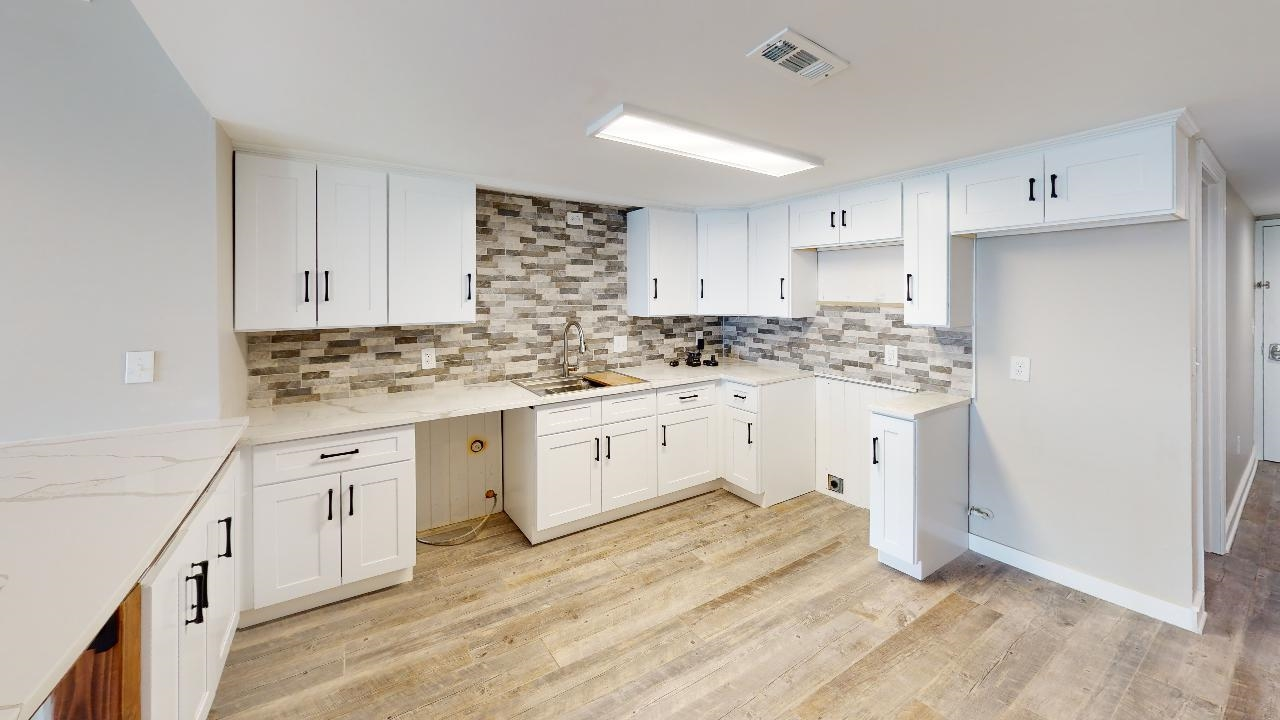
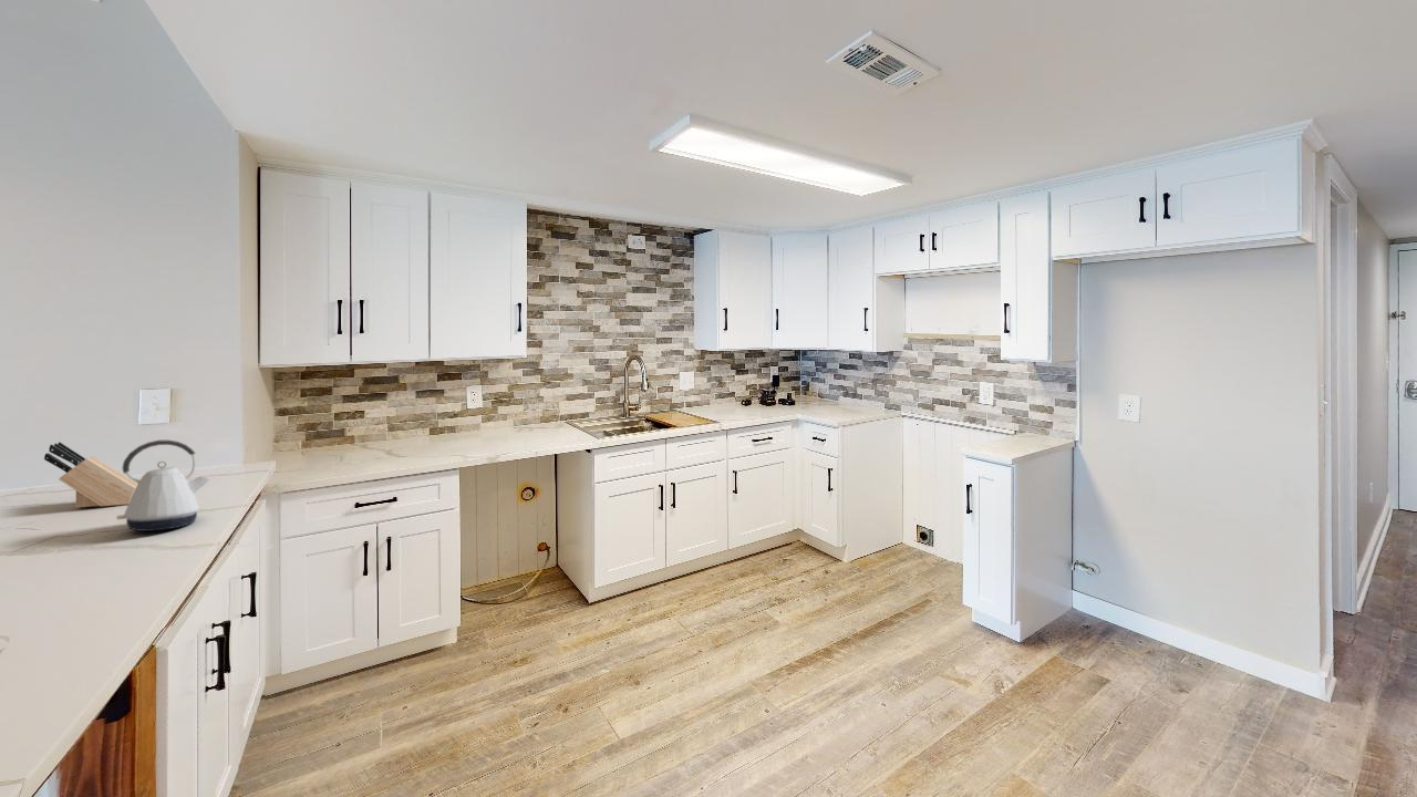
+ kettle [115,439,210,532]
+ knife block [43,442,137,509]
